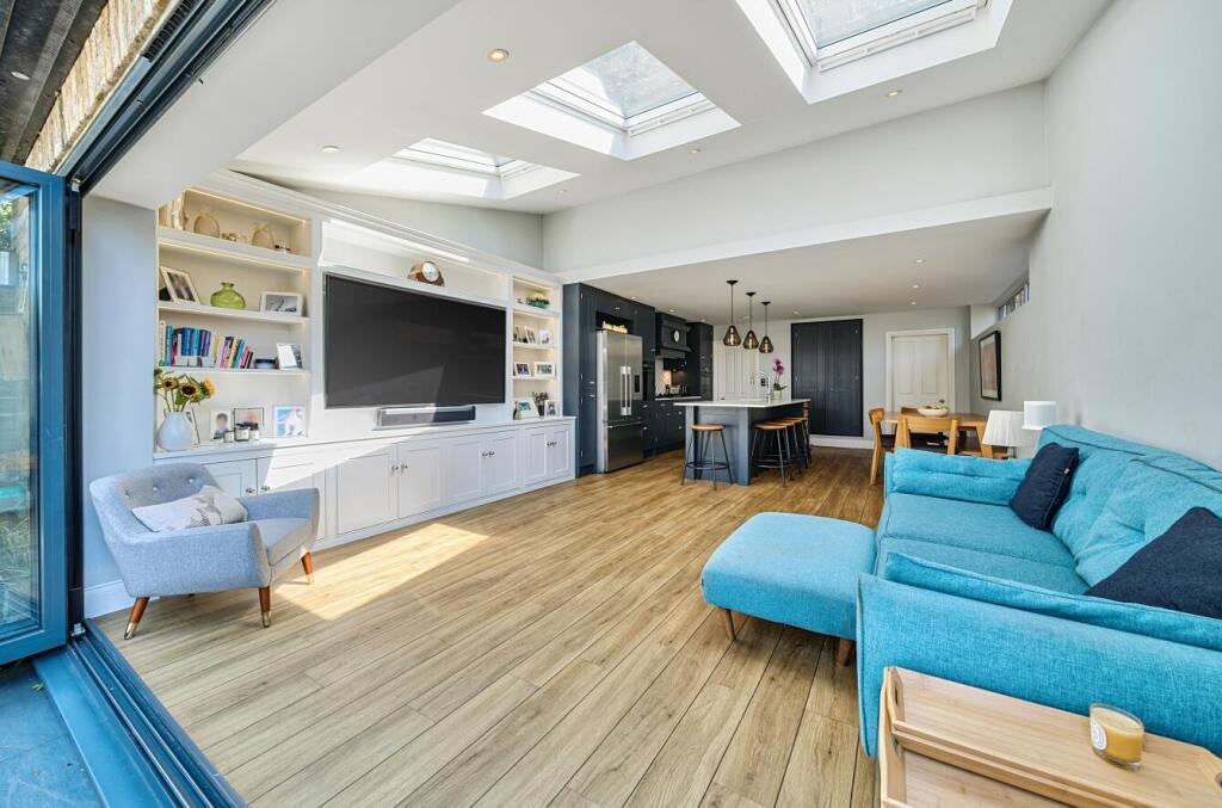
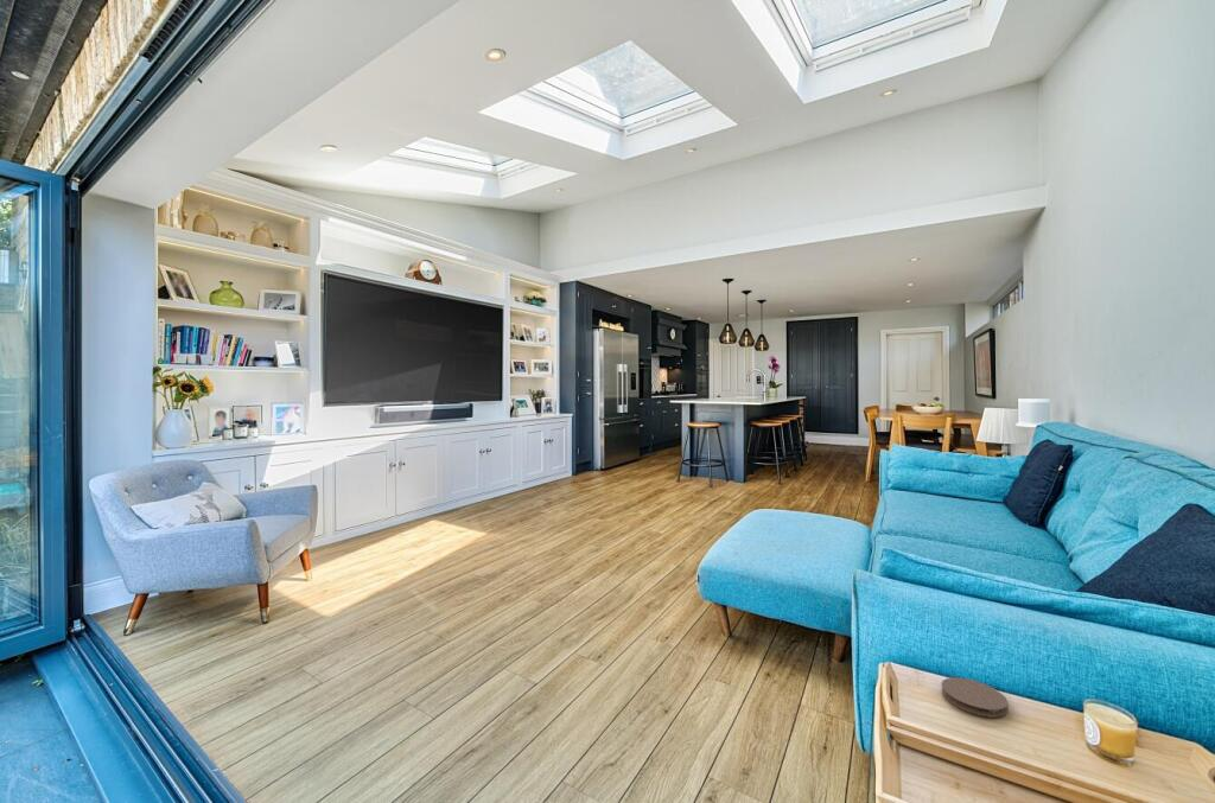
+ coaster [940,676,1009,719]
